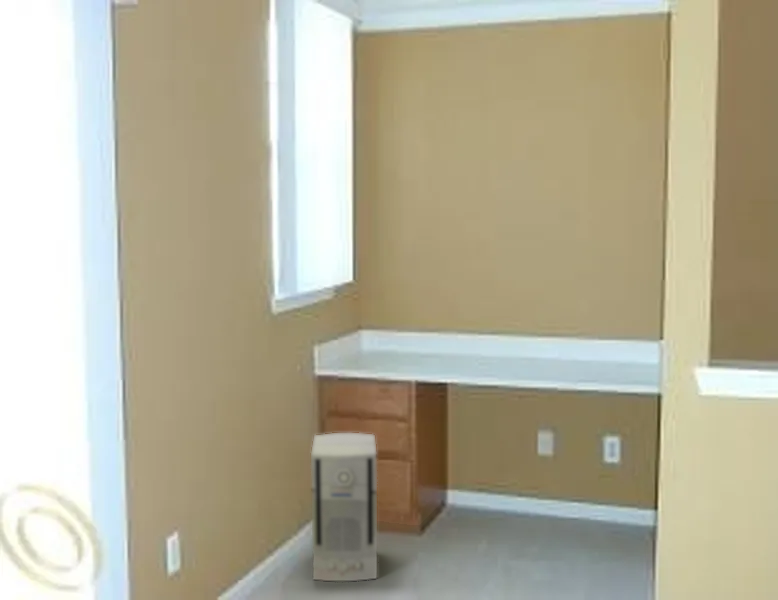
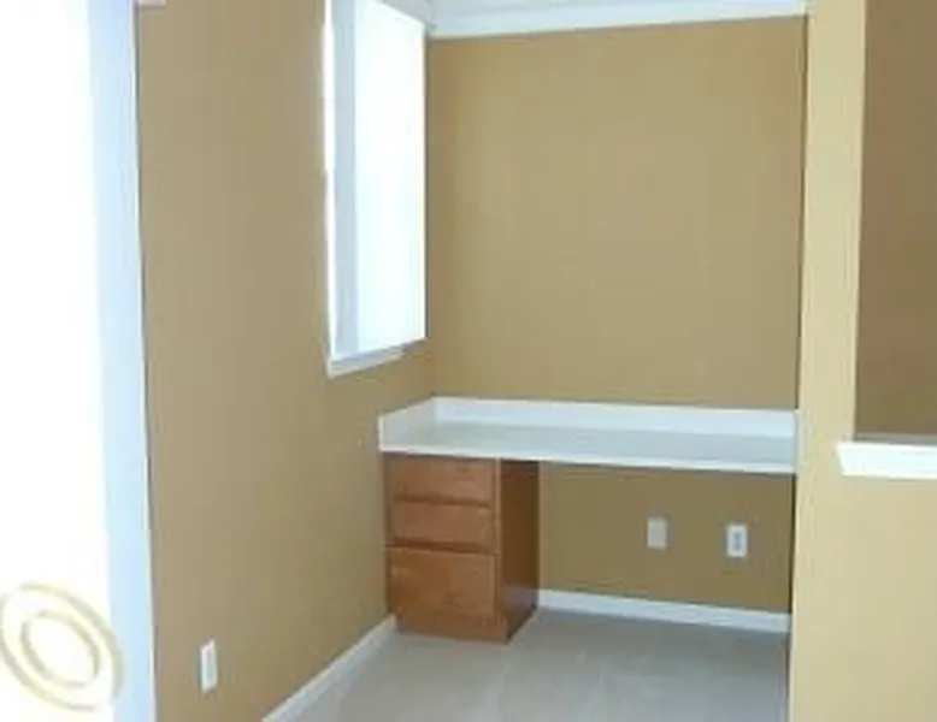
- air purifier [310,432,378,582]
